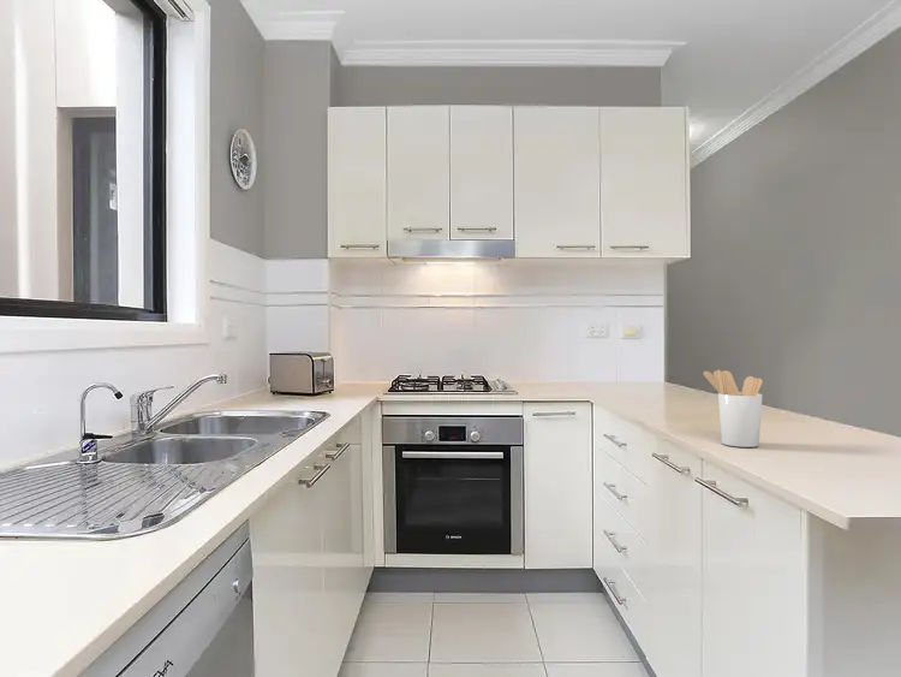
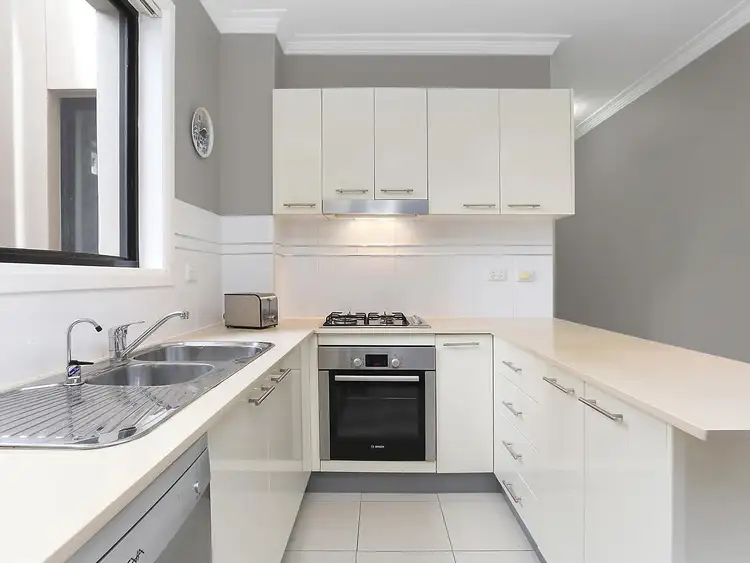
- utensil holder [702,369,764,449]
